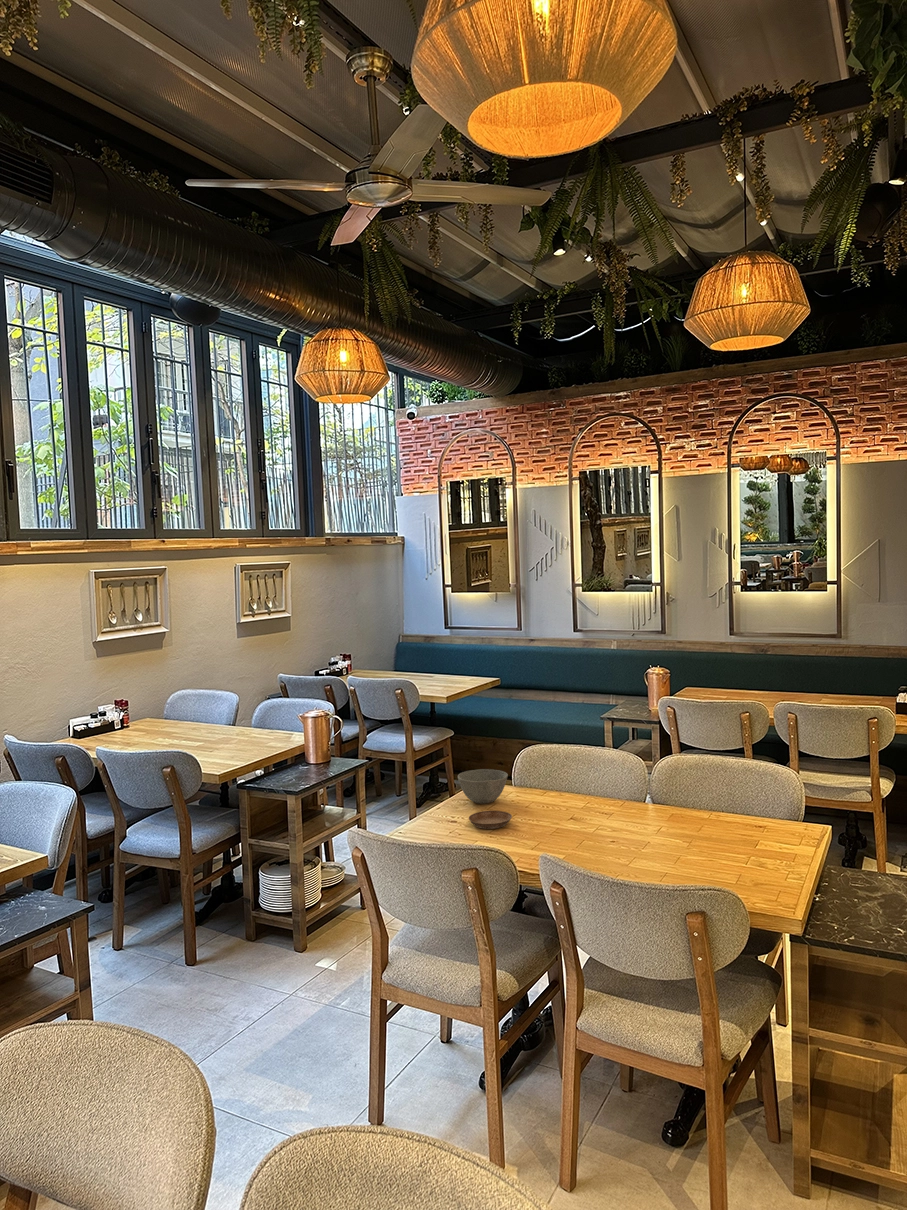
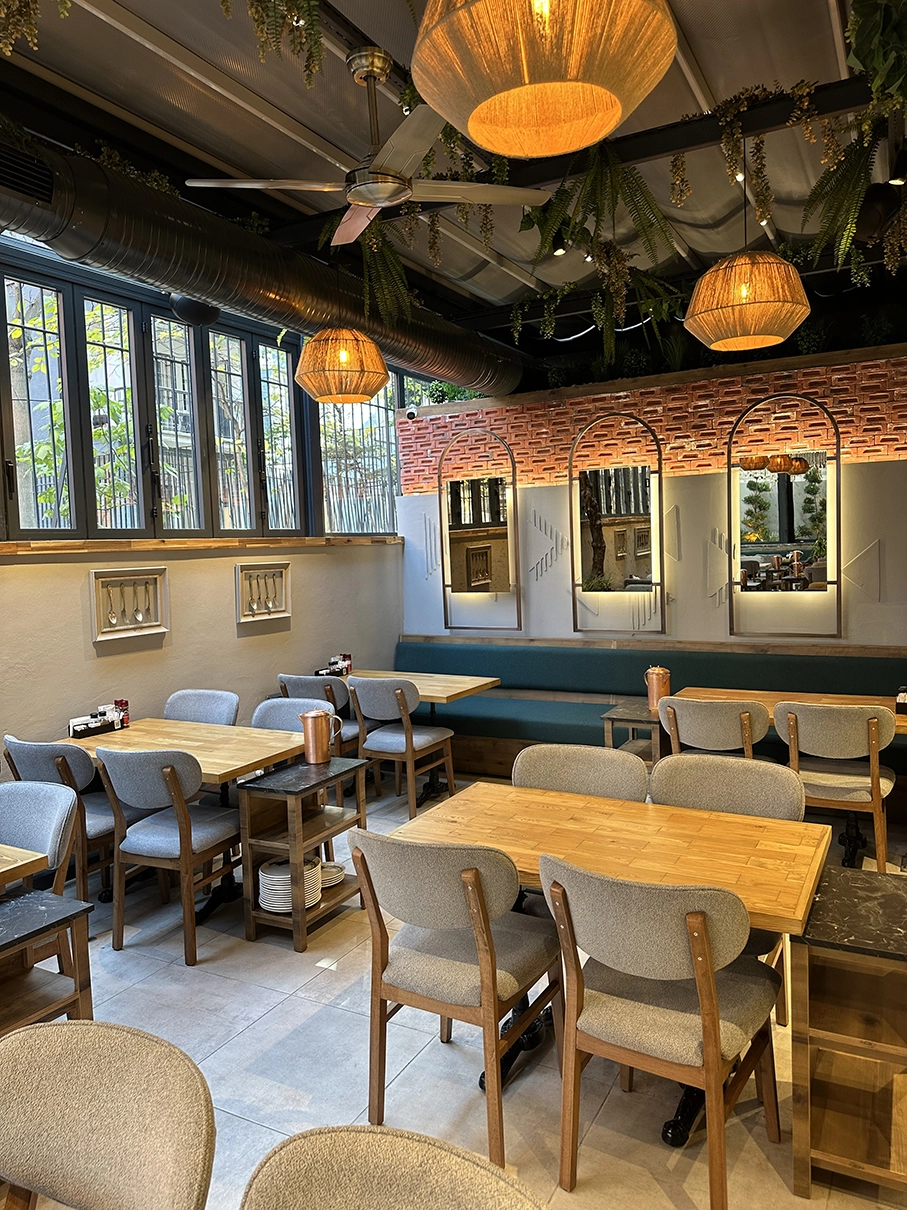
- saucer [468,810,513,830]
- bowl [457,768,509,805]
